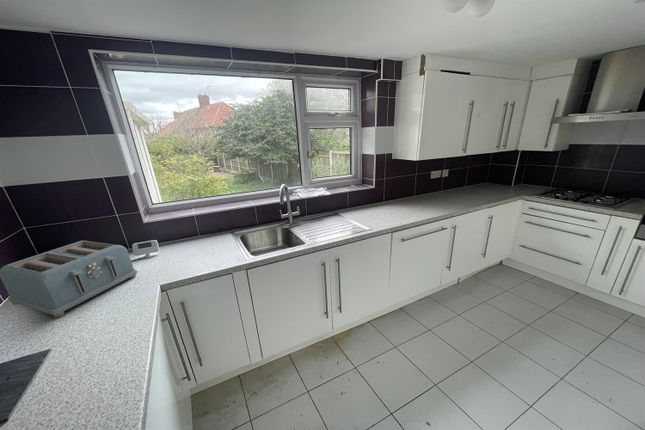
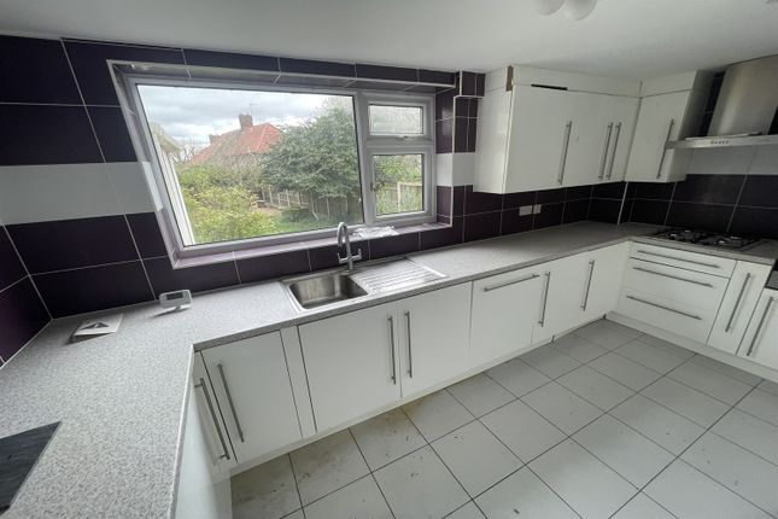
- toaster [0,240,138,318]
